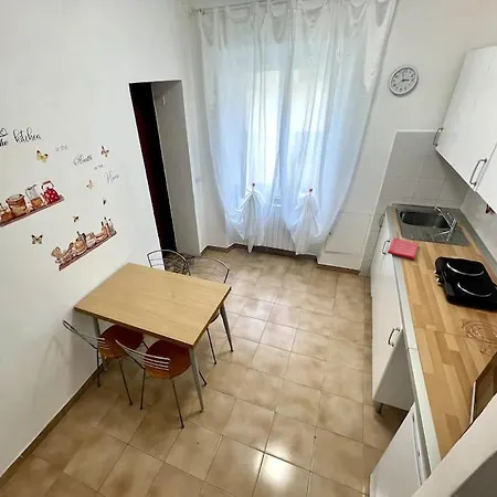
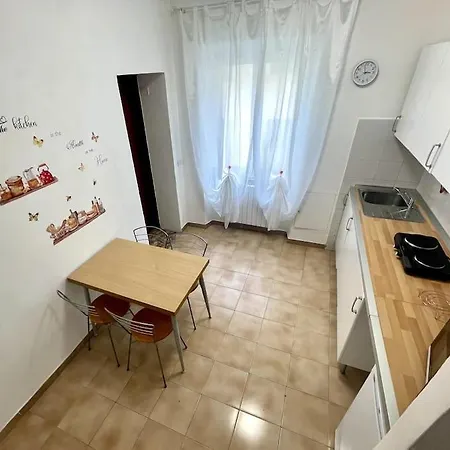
- dish towel [387,236,419,261]
